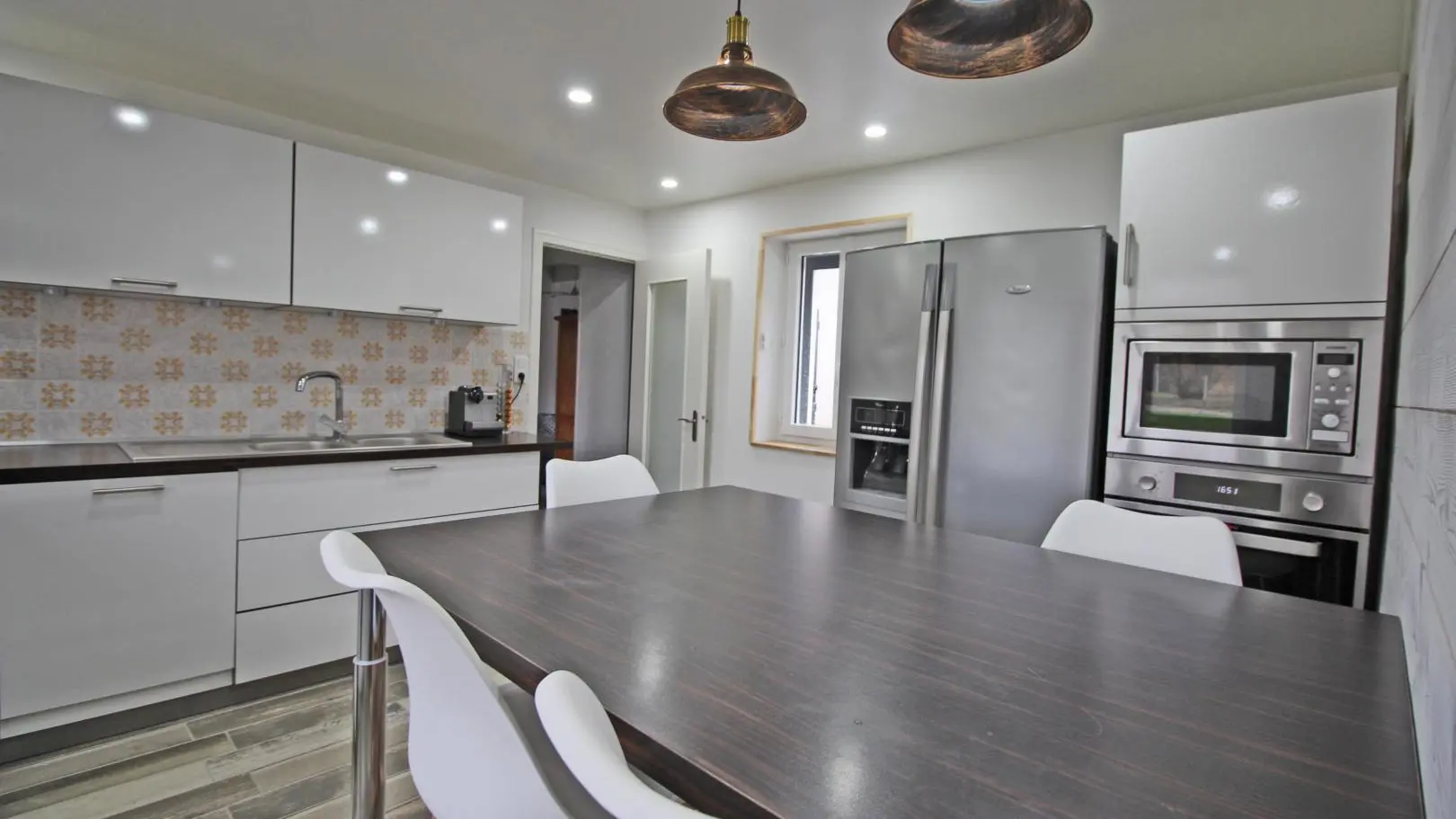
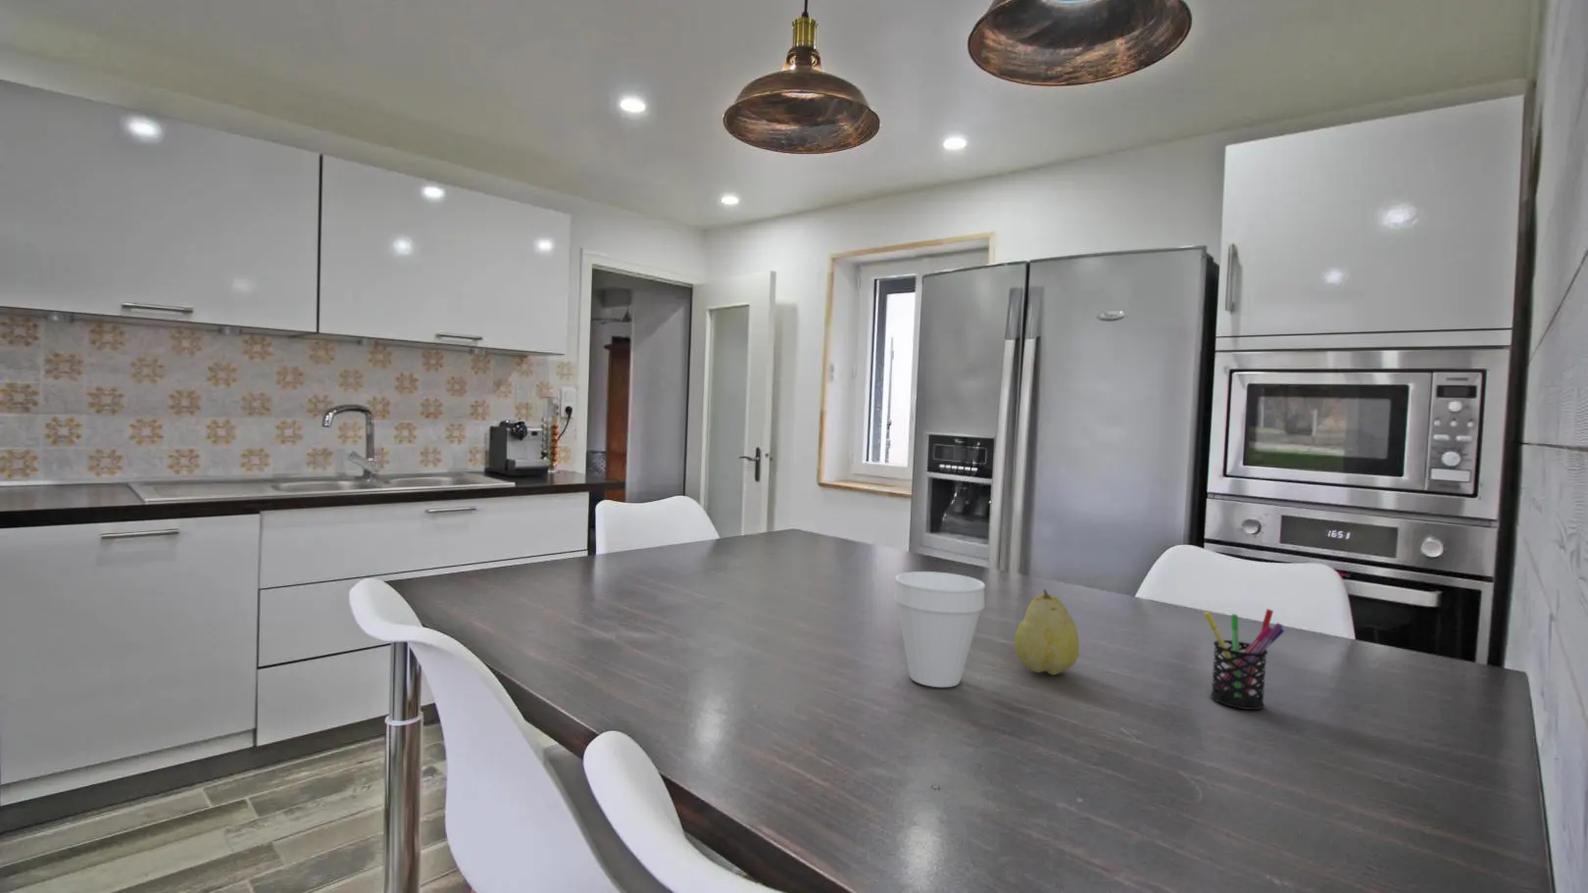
+ pen holder [1203,607,1285,711]
+ cup [893,570,986,688]
+ fruit [1013,588,1080,676]
